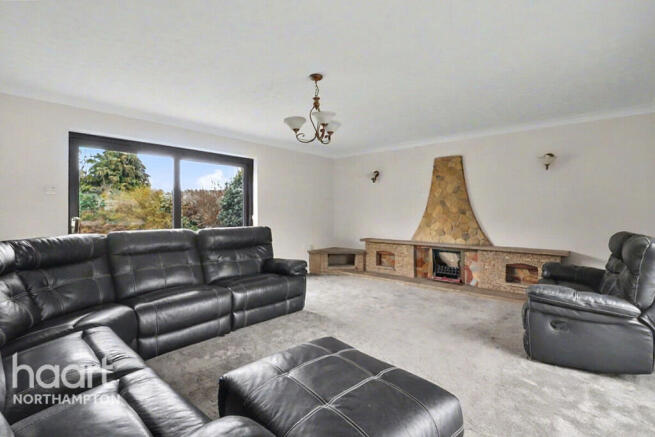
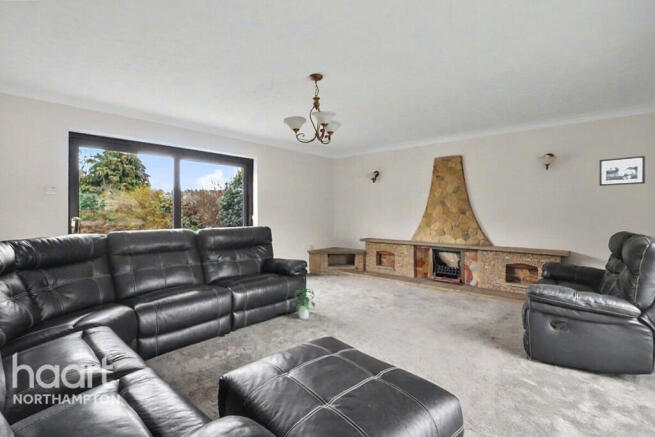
+ potted plant [293,288,316,320]
+ picture frame [598,155,646,187]
